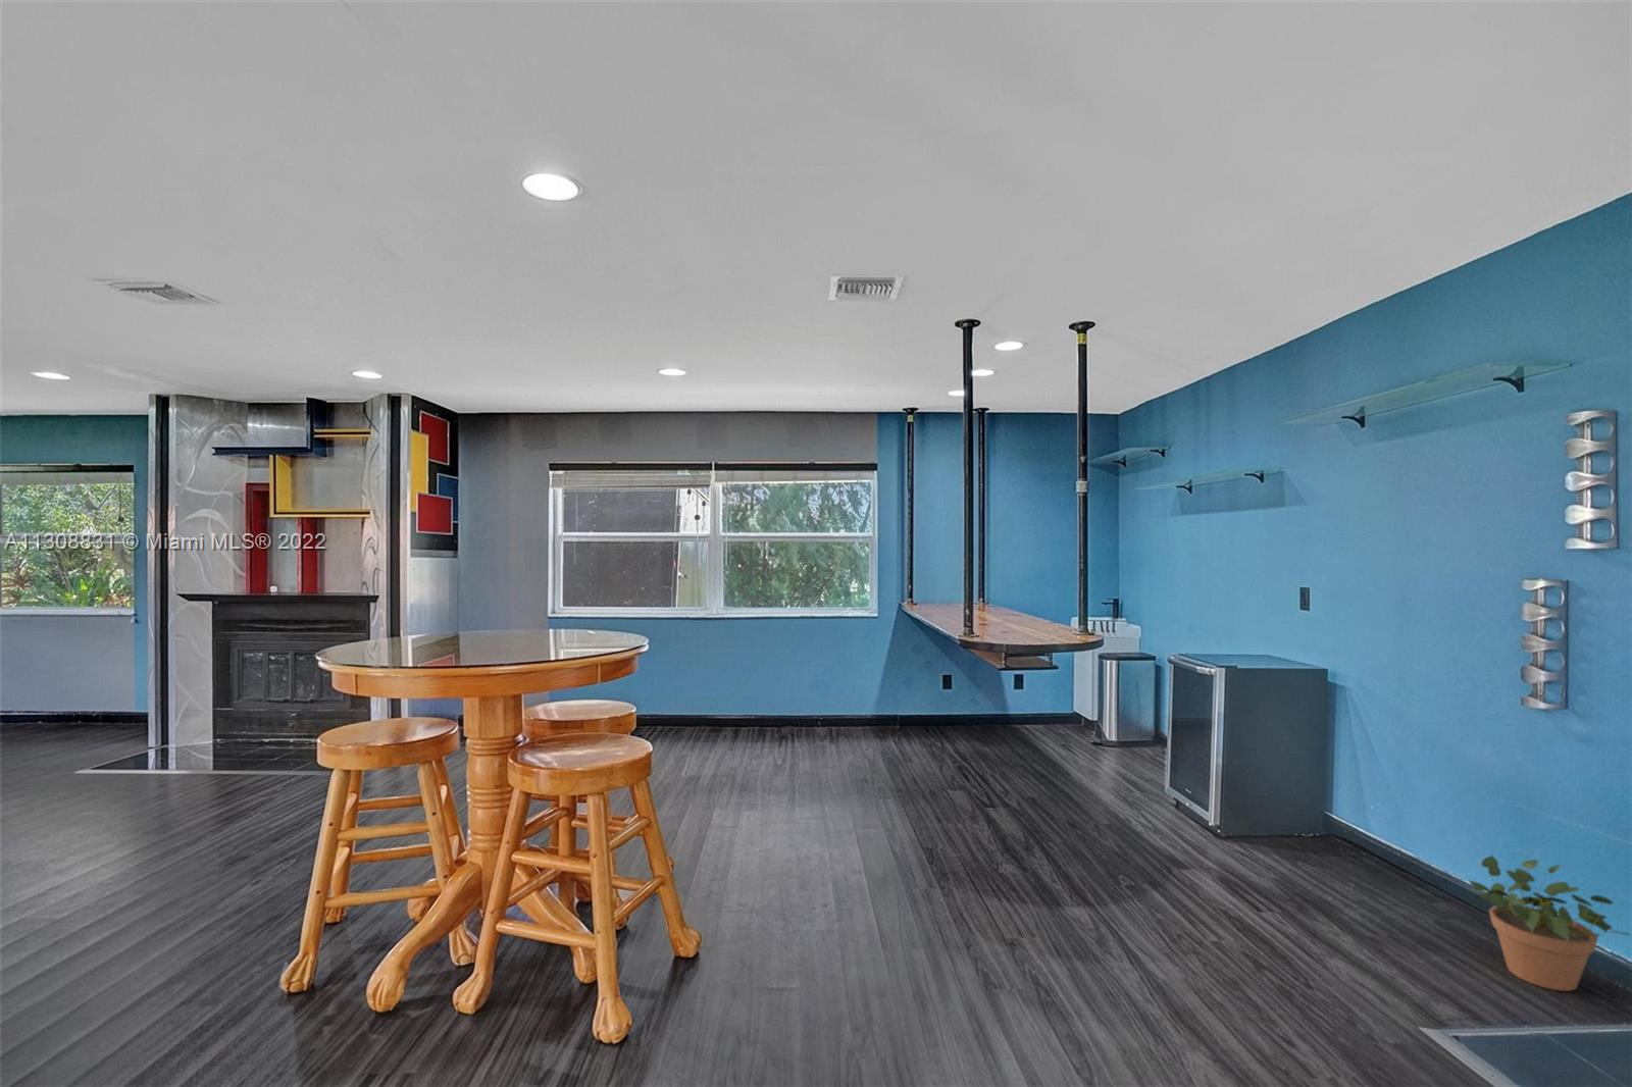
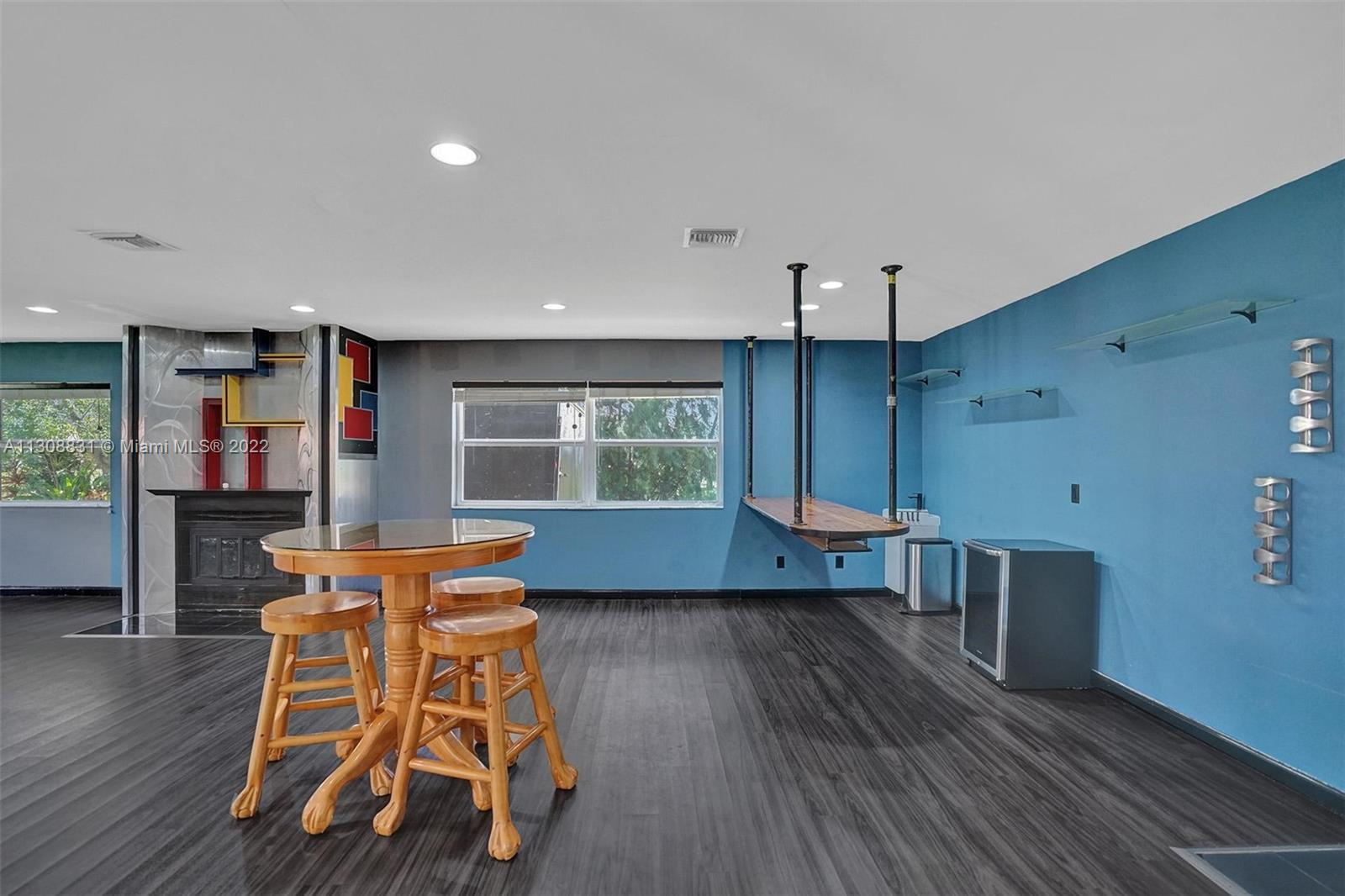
- potted plant [1468,854,1632,992]
